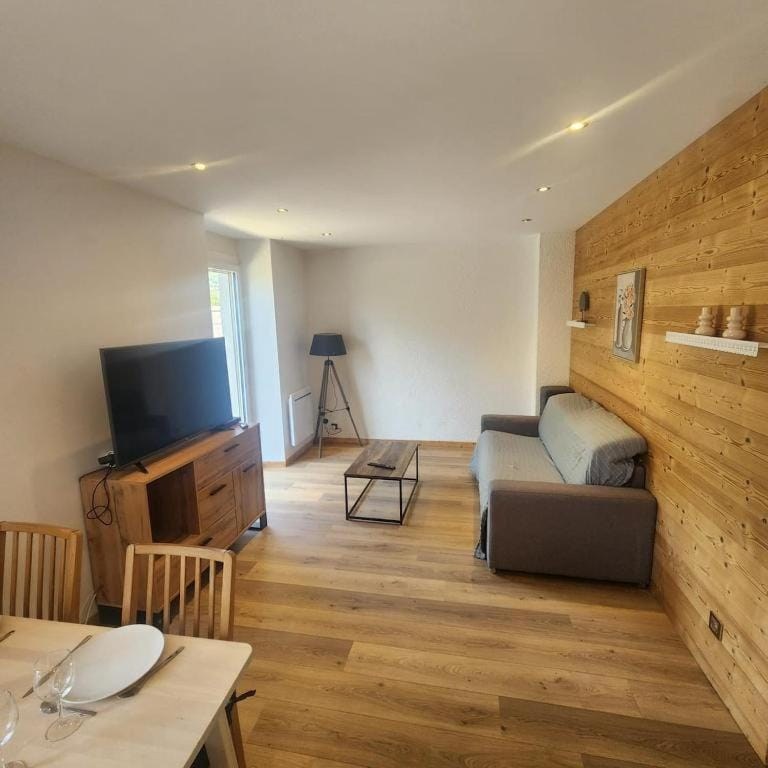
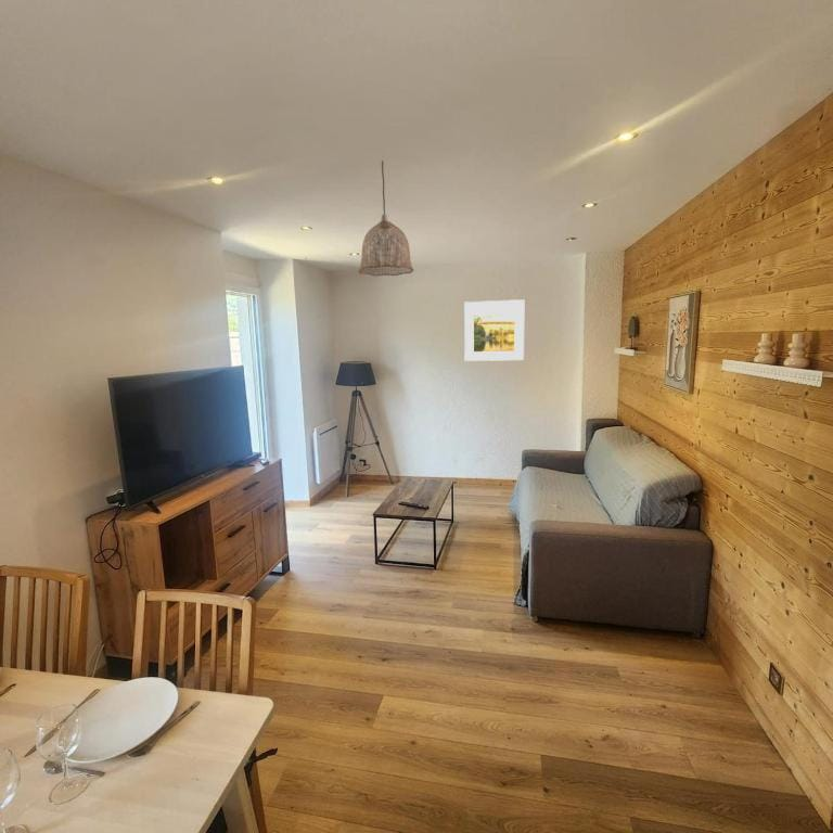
+ pendant lamp [358,159,415,277]
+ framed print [463,298,526,362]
